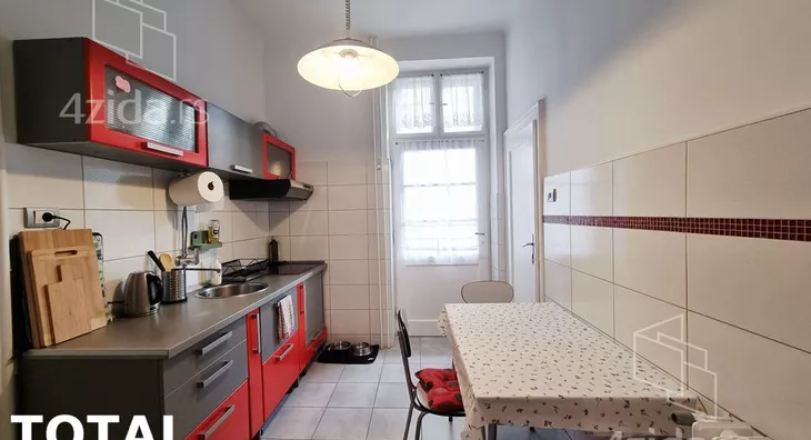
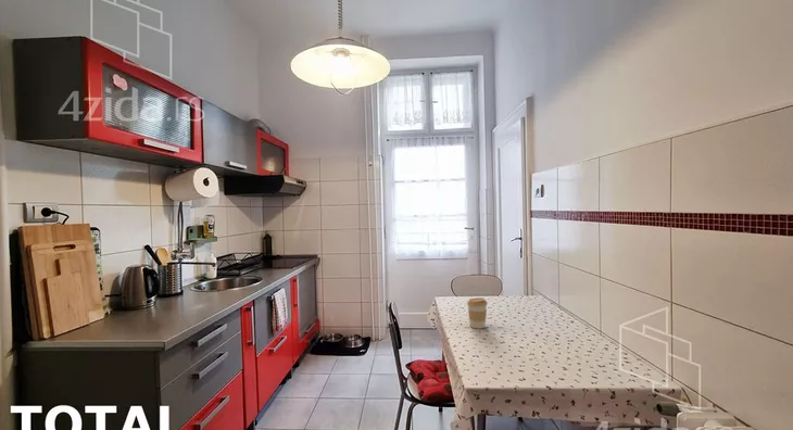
+ coffee cup [466,296,489,330]
